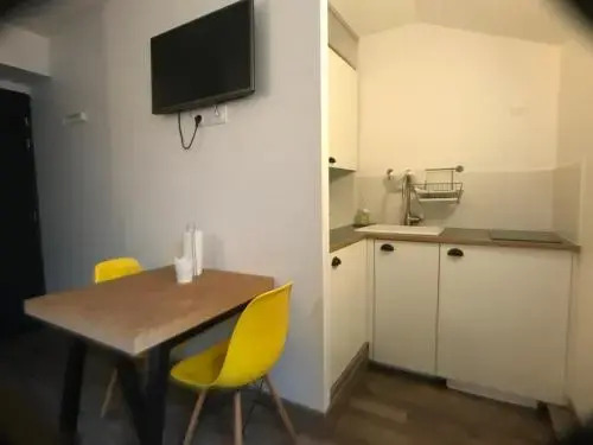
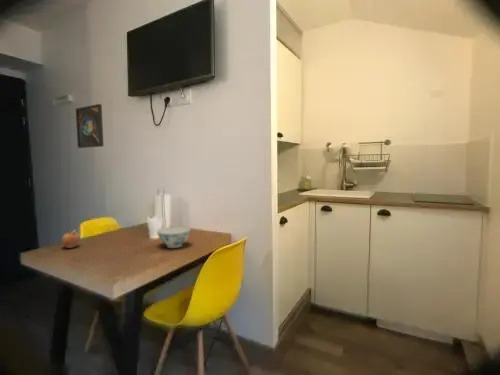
+ fruit [61,229,81,249]
+ chinaware [156,225,192,249]
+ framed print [75,103,105,149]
